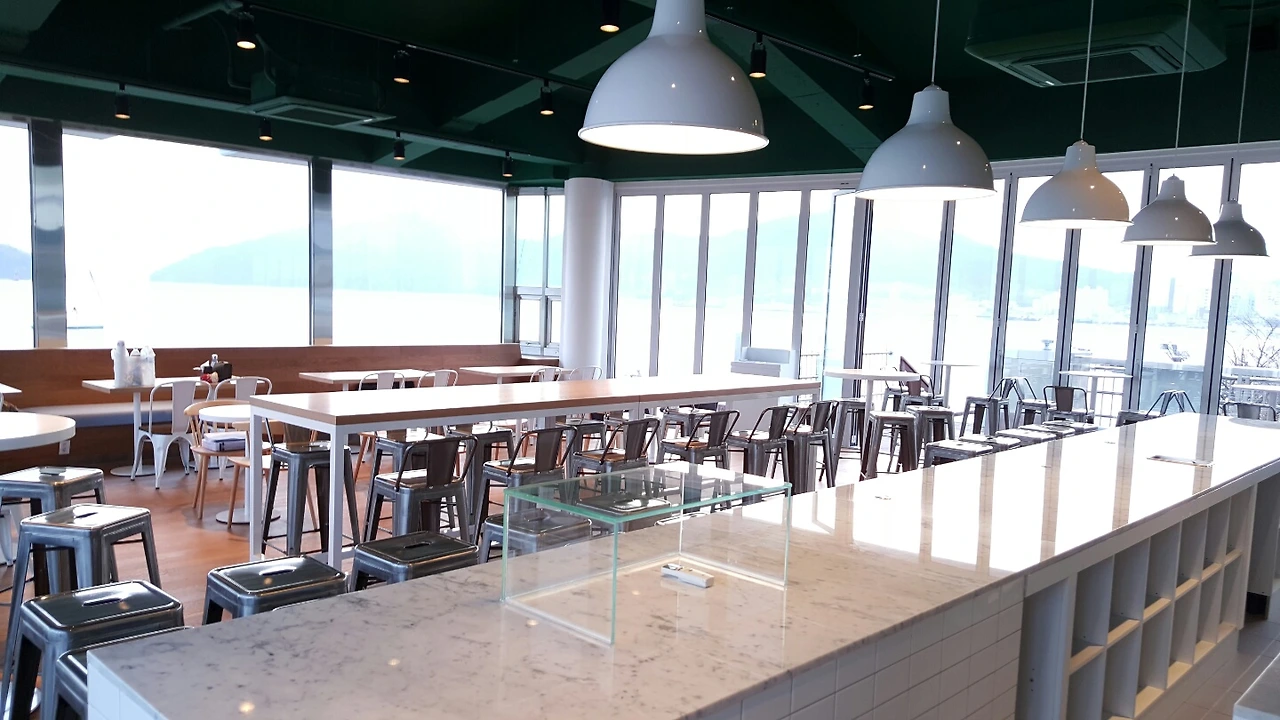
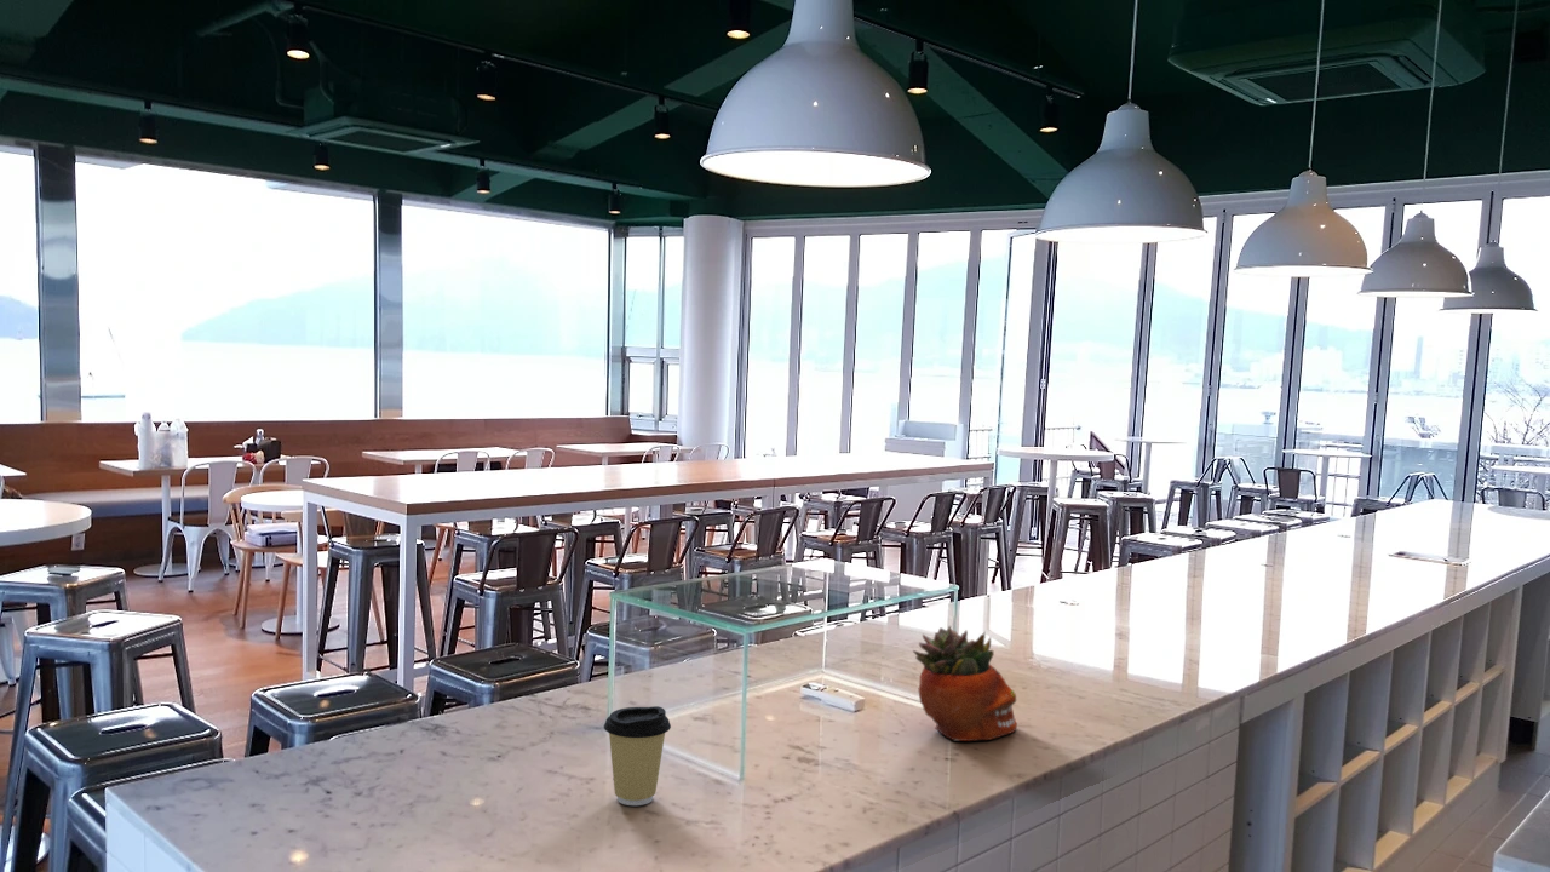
+ coffee cup [603,705,672,807]
+ succulent planter [912,625,1018,742]
